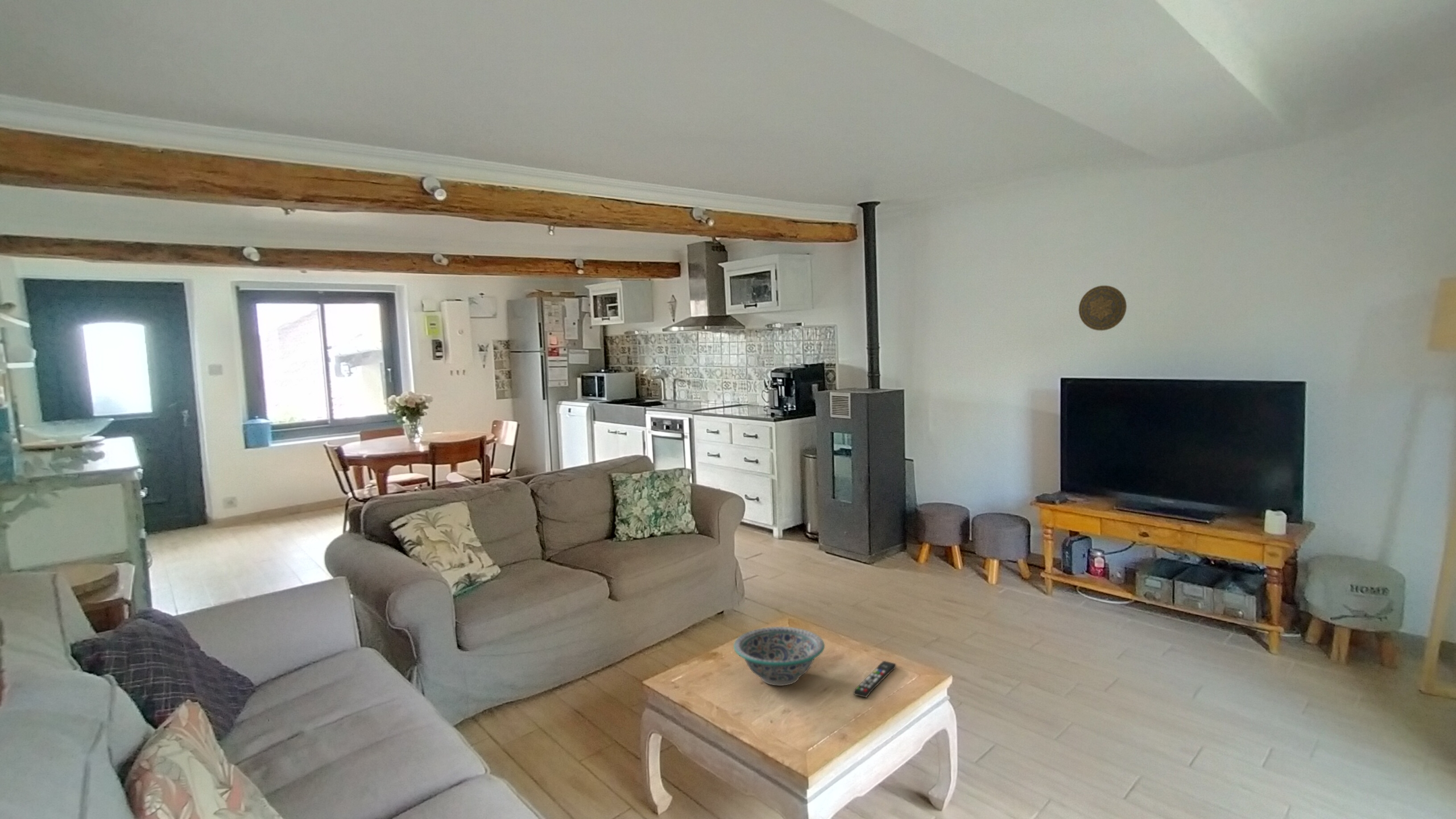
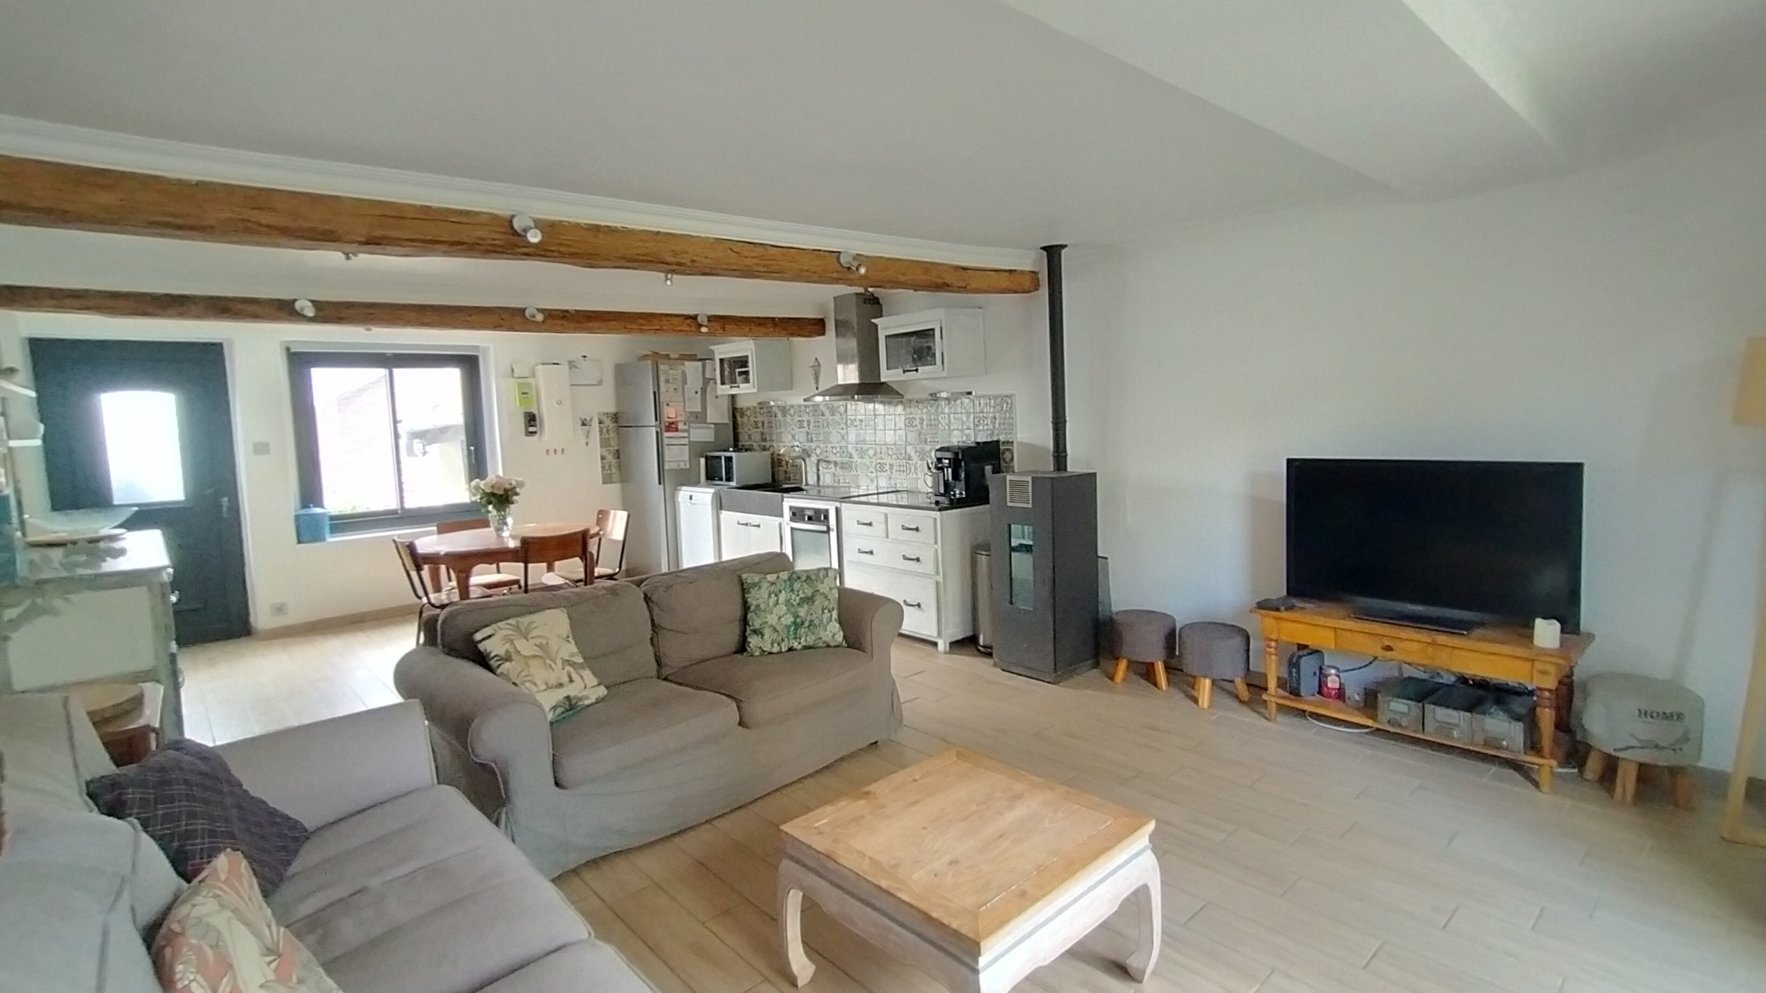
- remote control [853,660,896,698]
- decorative bowl [733,626,825,686]
- decorative plate [1078,285,1127,331]
